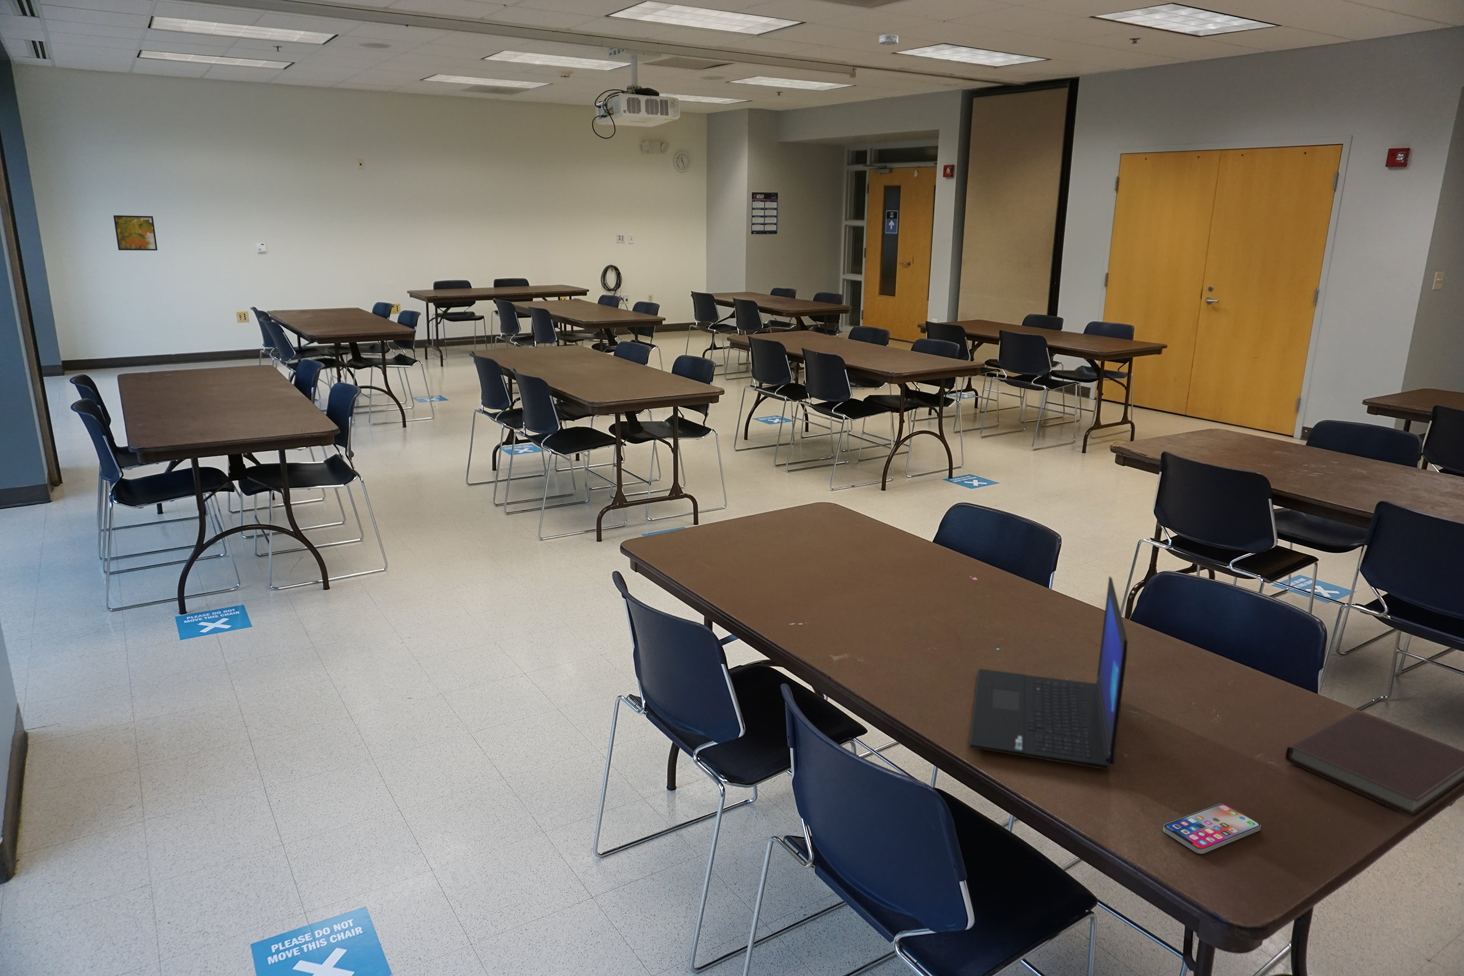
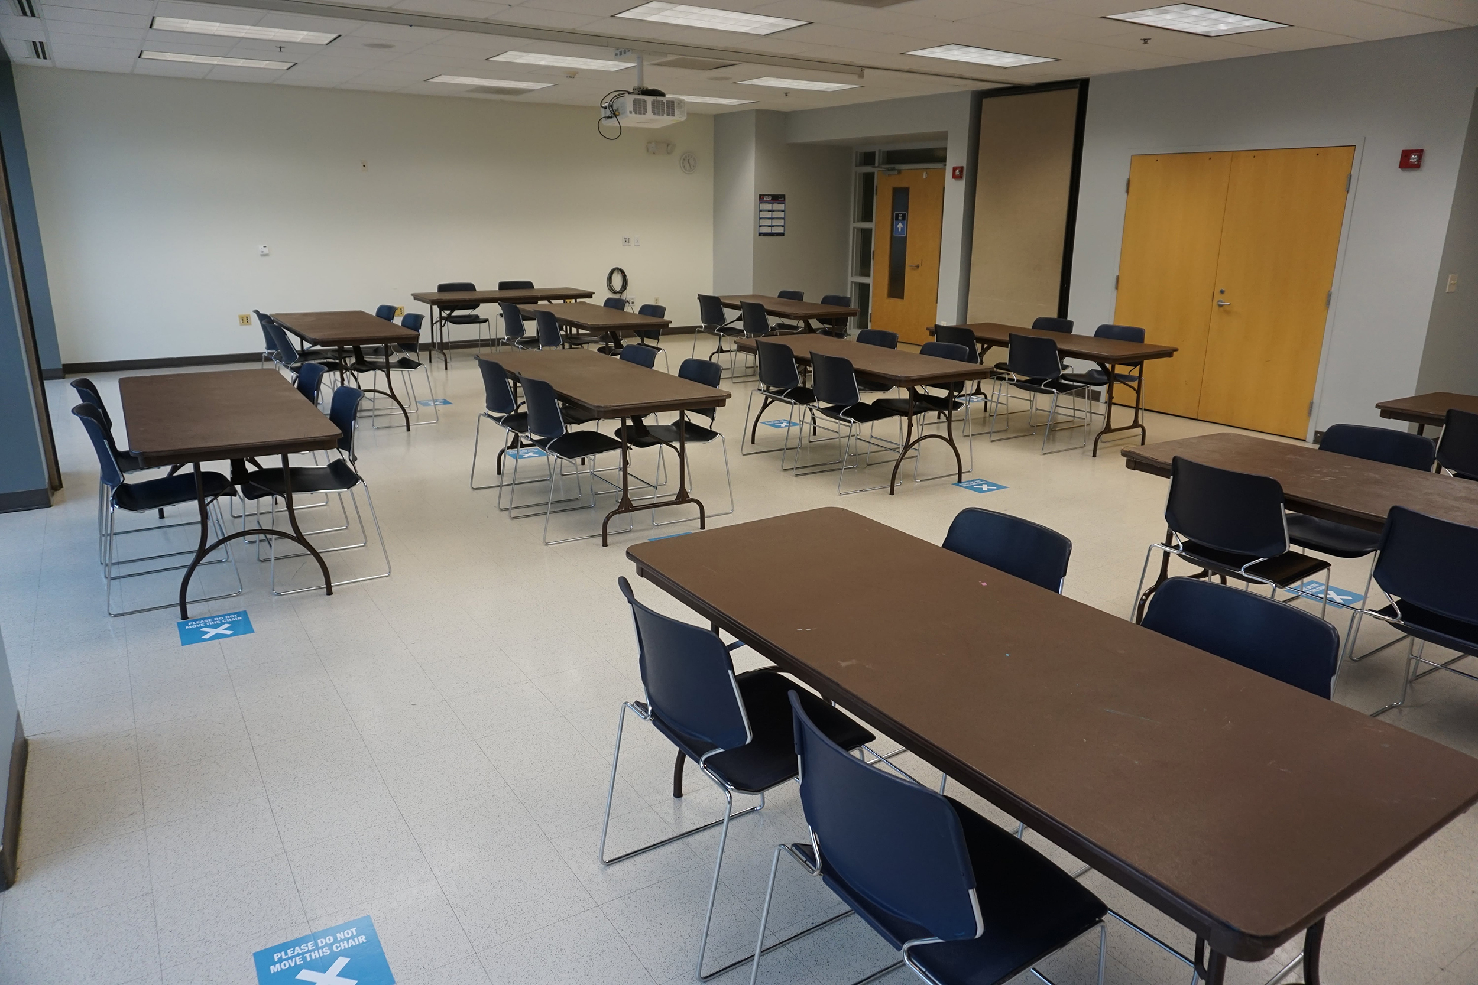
- smoke detector [878,34,899,46]
- smartphone [1162,802,1261,854]
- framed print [113,215,158,252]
- laptop [968,575,1128,770]
- notebook [1284,711,1464,818]
